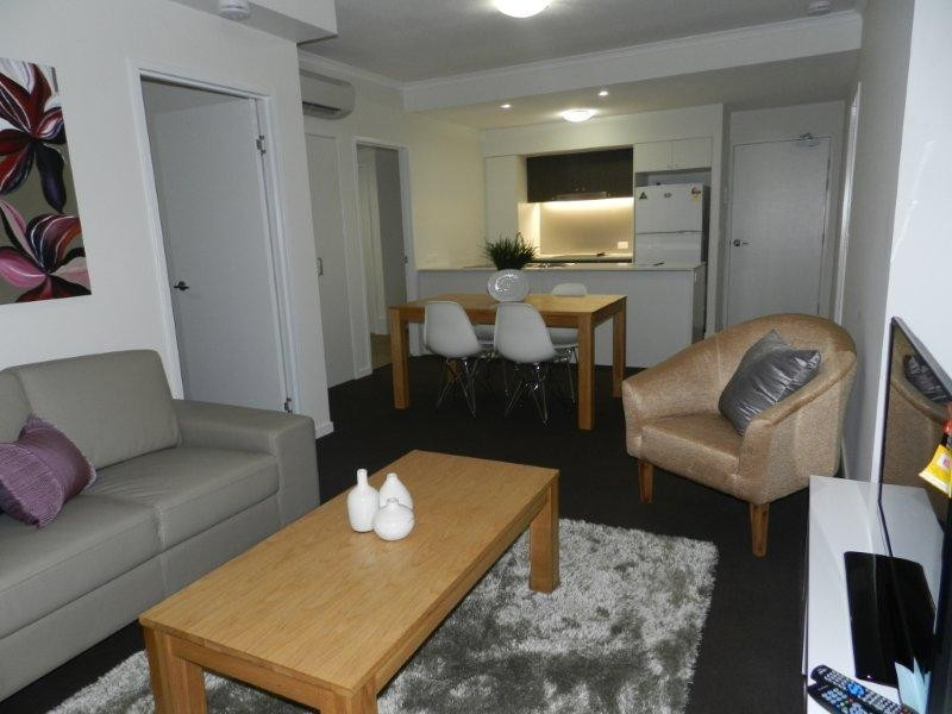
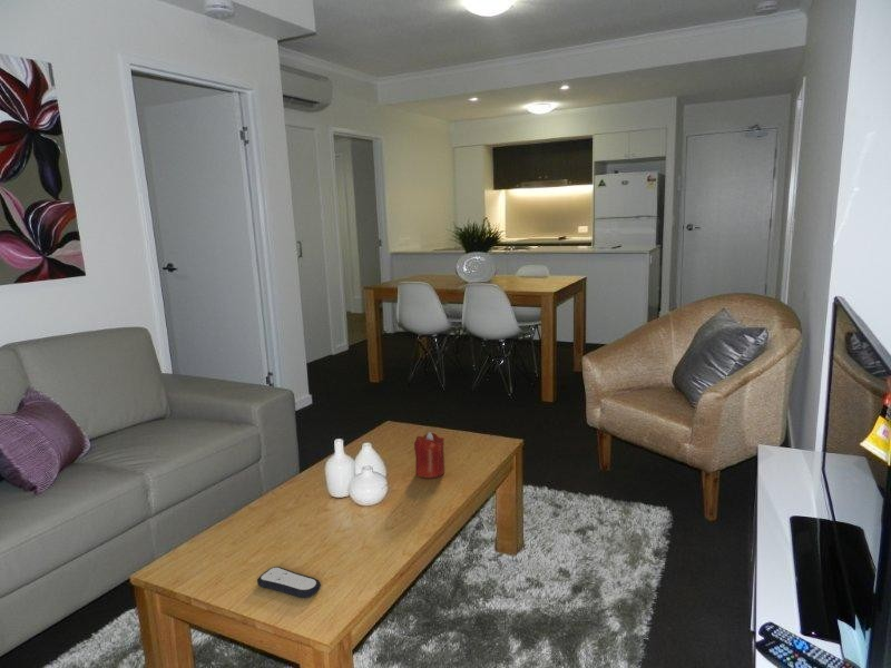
+ candle [413,431,446,479]
+ remote control [256,566,322,599]
